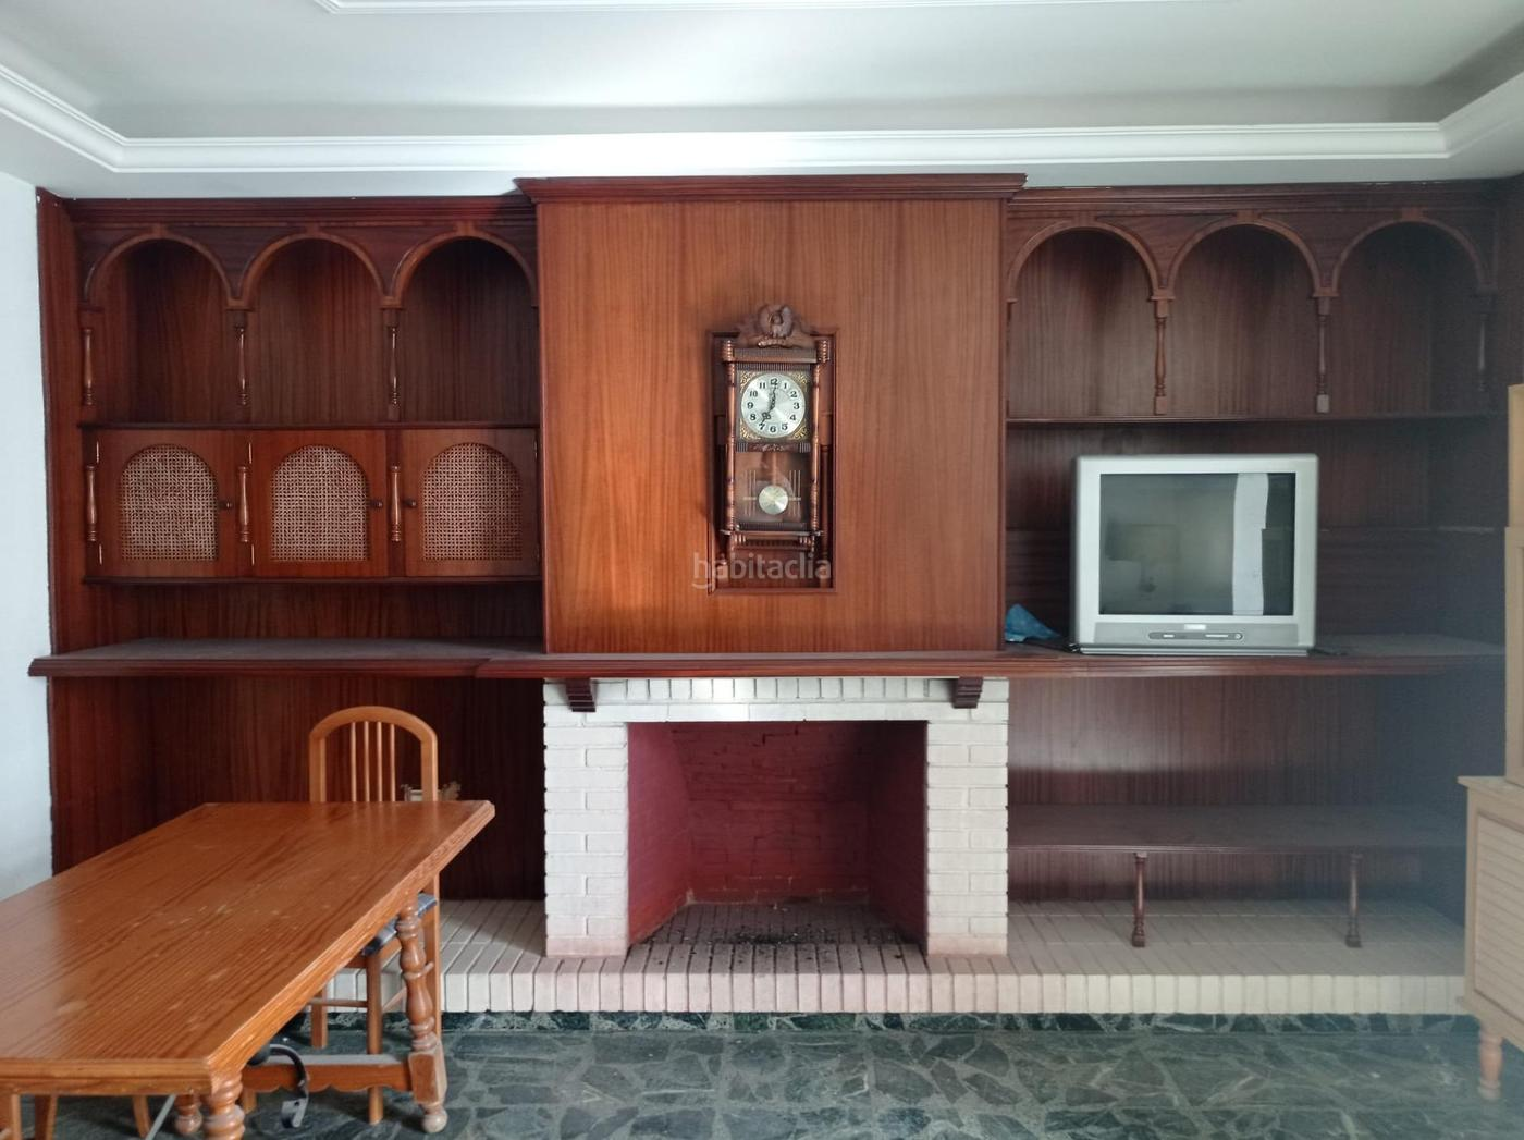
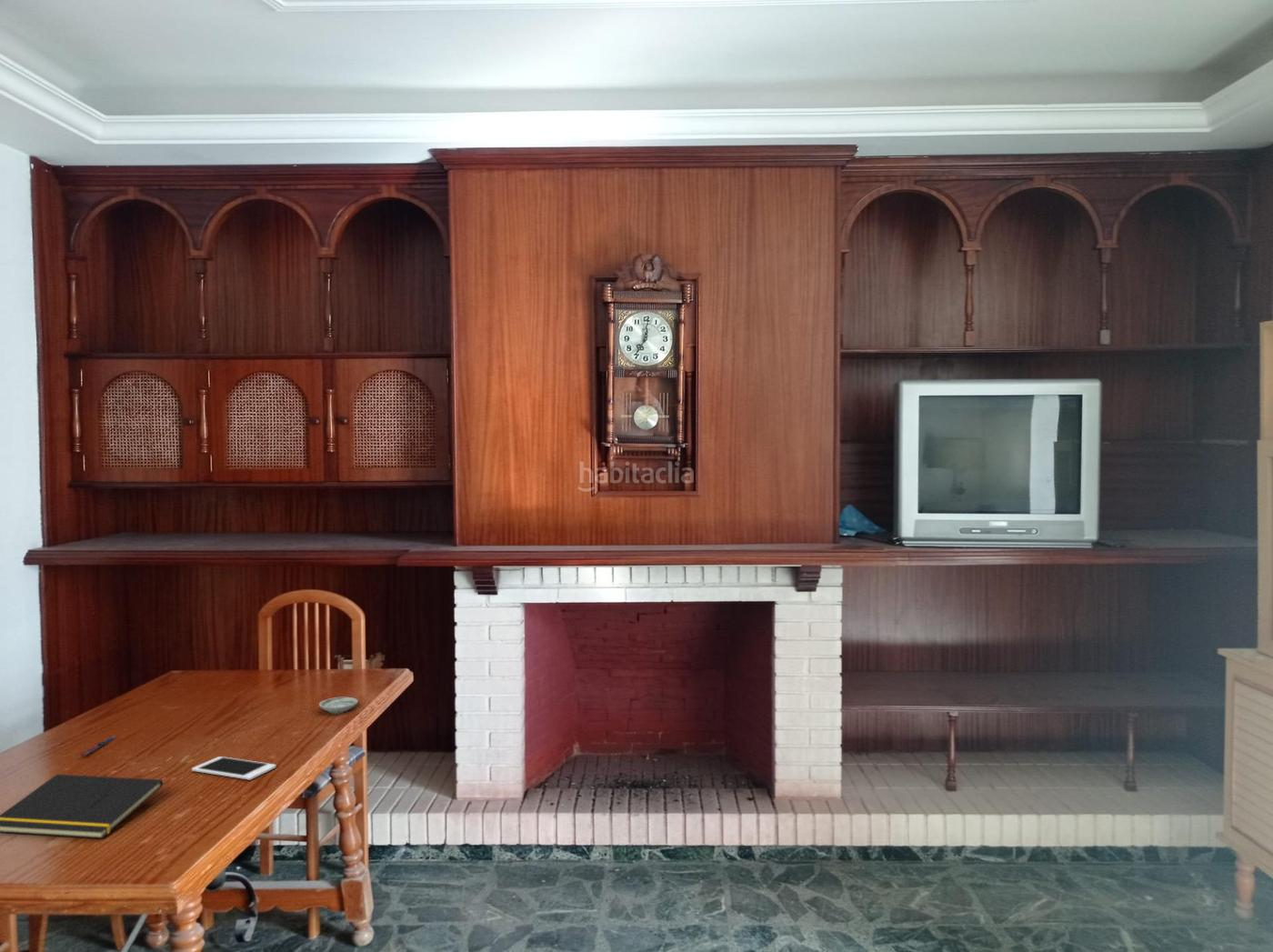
+ notepad [0,774,164,839]
+ pen [78,736,117,757]
+ cell phone [191,756,277,781]
+ saucer [318,696,359,715]
